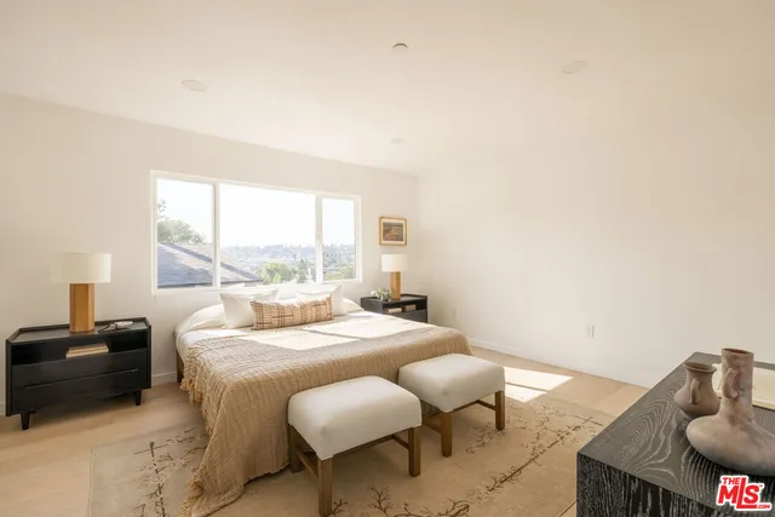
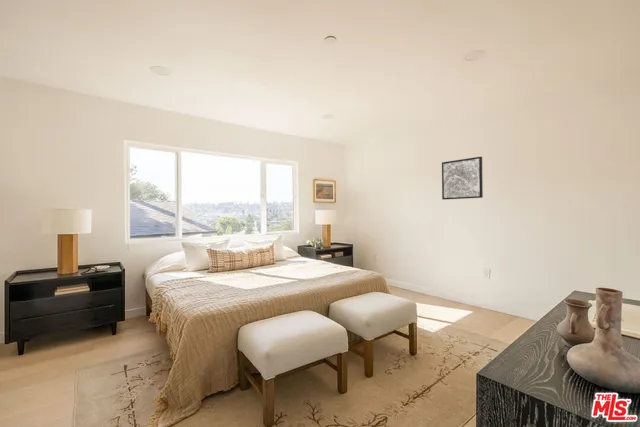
+ wall art [441,156,484,201]
